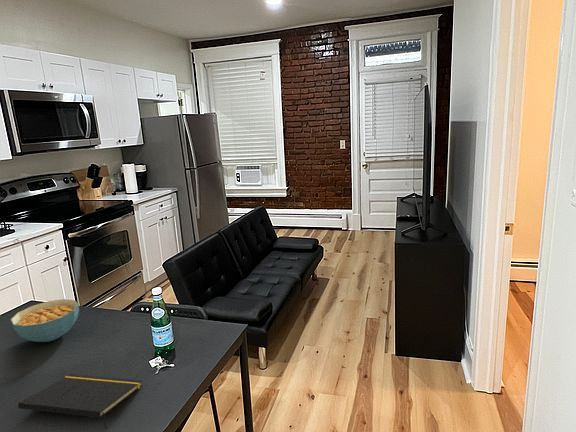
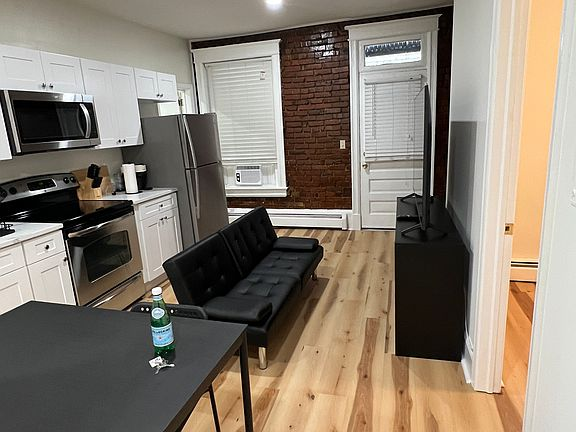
- cereal bowl [10,298,80,343]
- notepad [17,373,143,430]
